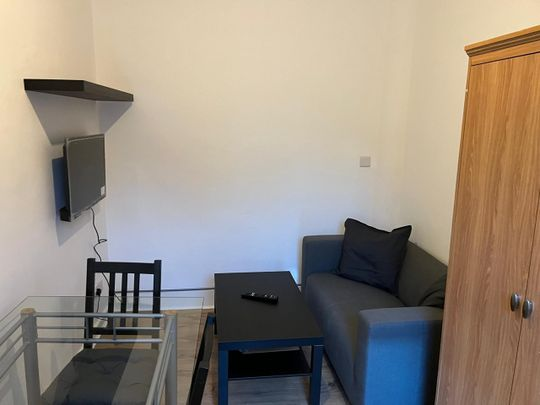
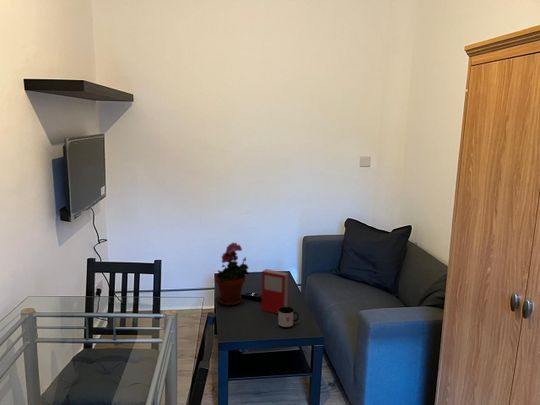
+ mug [277,306,300,329]
+ potted plant [214,242,250,306]
+ book [260,268,290,315]
